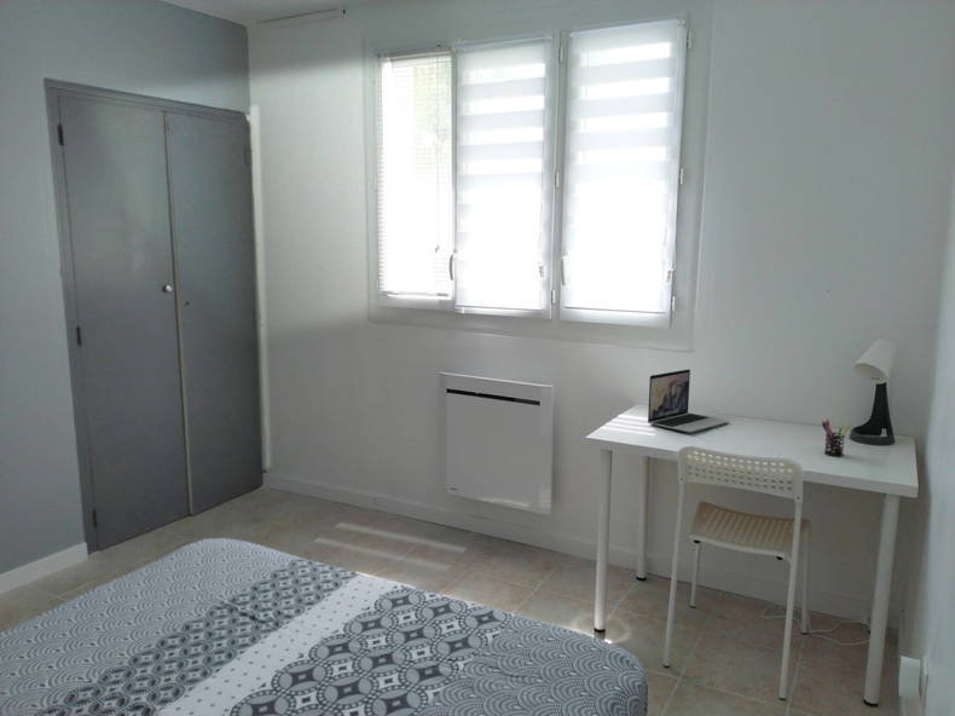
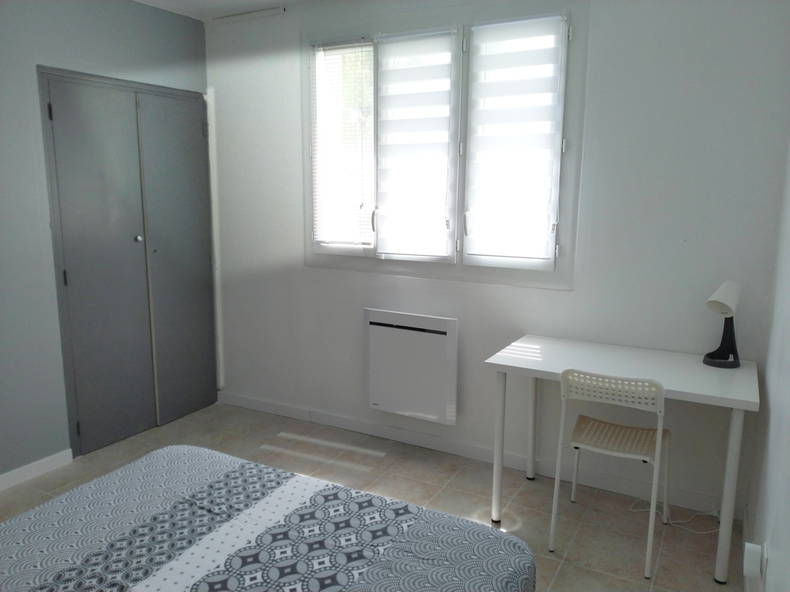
- laptop [647,368,730,433]
- pen holder [821,418,851,457]
